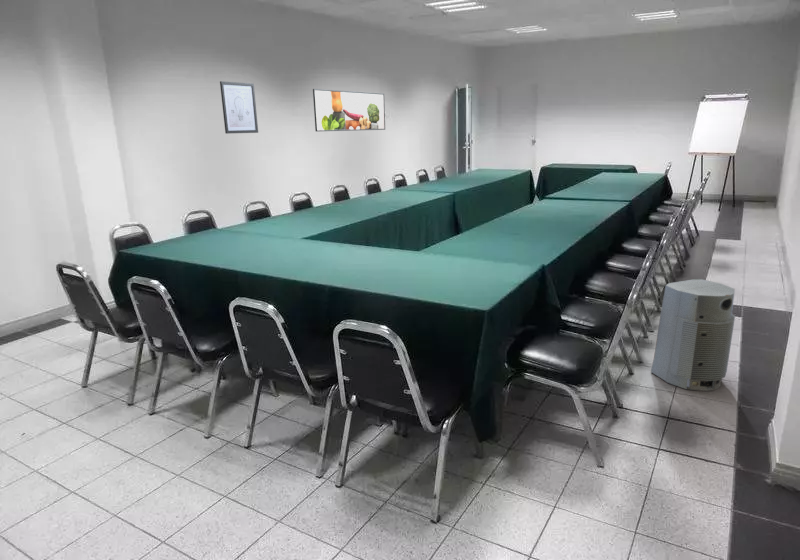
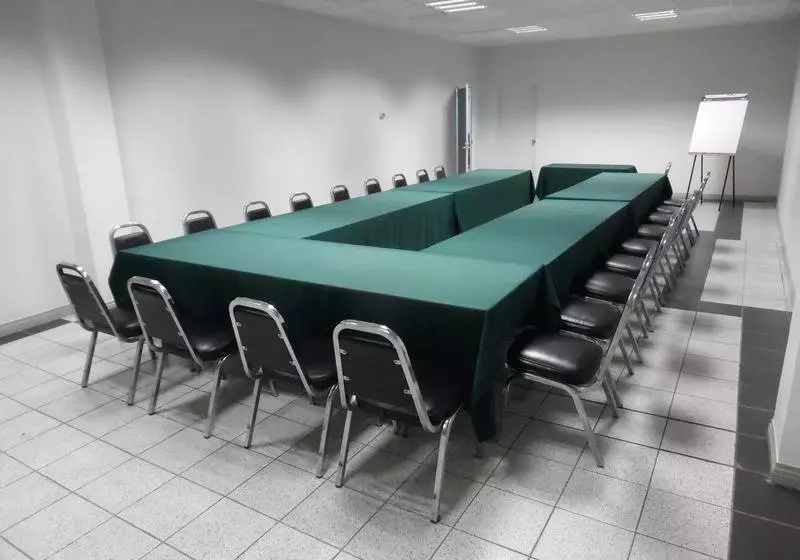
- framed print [312,88,386,132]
- air purifier [650,278,736,392]
- wall art [219,80,259,135]
